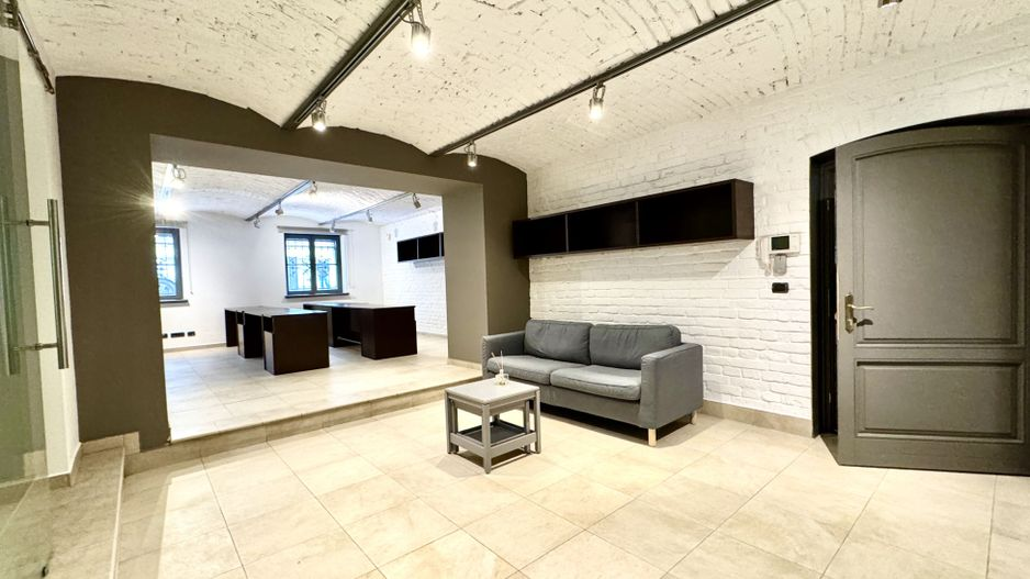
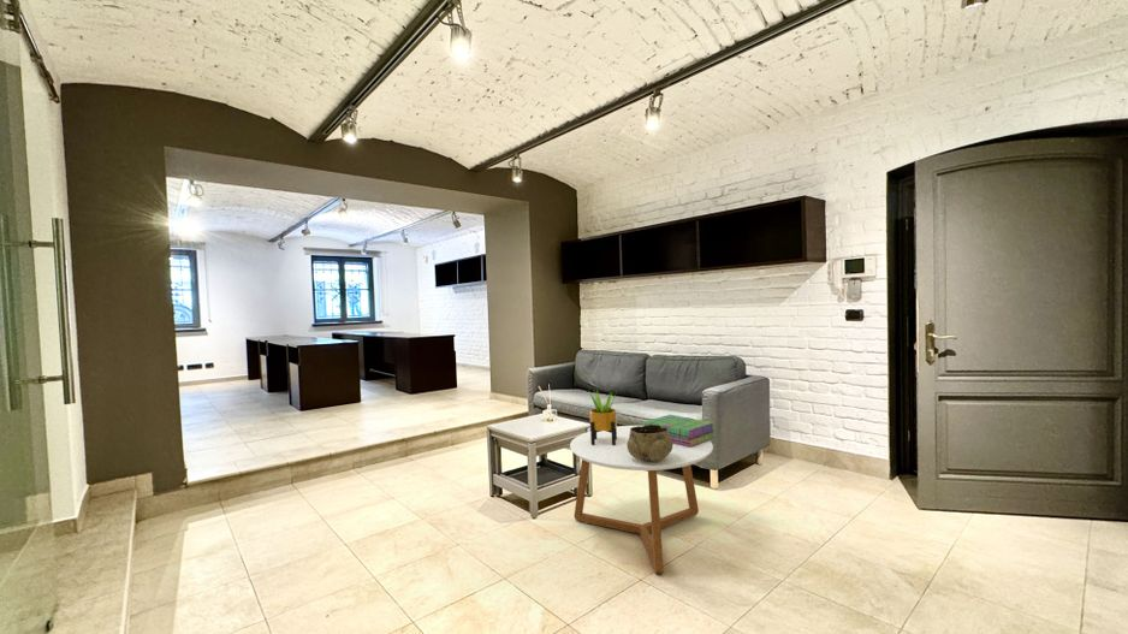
+ decorative bowl [627,425,672,462]
+ stack of books [643,414,718,448]
+ potted plant [587,389,618,445]
+ coffee table [569,425,714,574]
